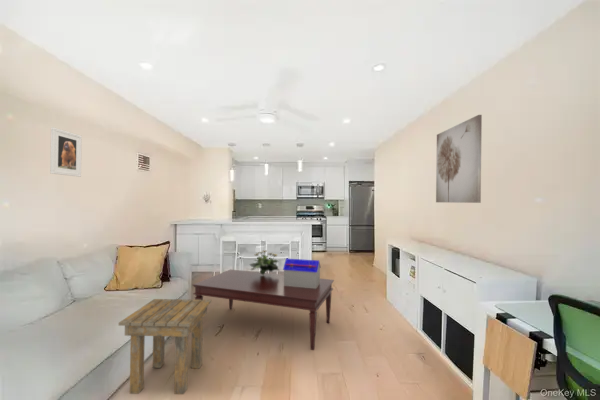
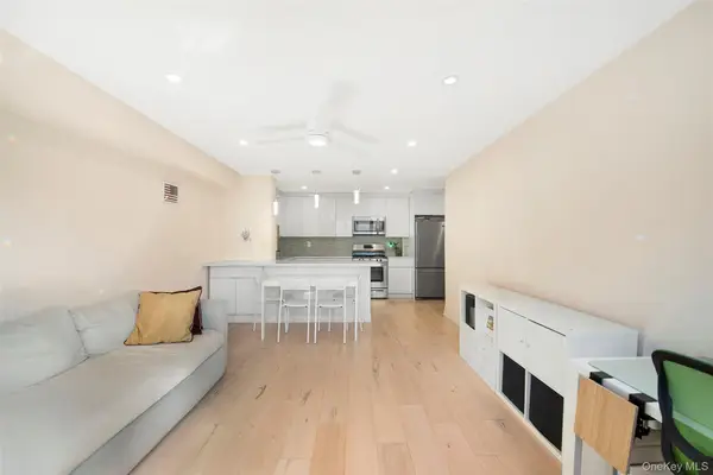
- side table [118,298,212,395]
- flowering plant [249,249,280,275]
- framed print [49,126,83,178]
- architectural model [282,257,322,288]
- coffee table [192,269,335,351]
- wall art [435,114,483,204]
